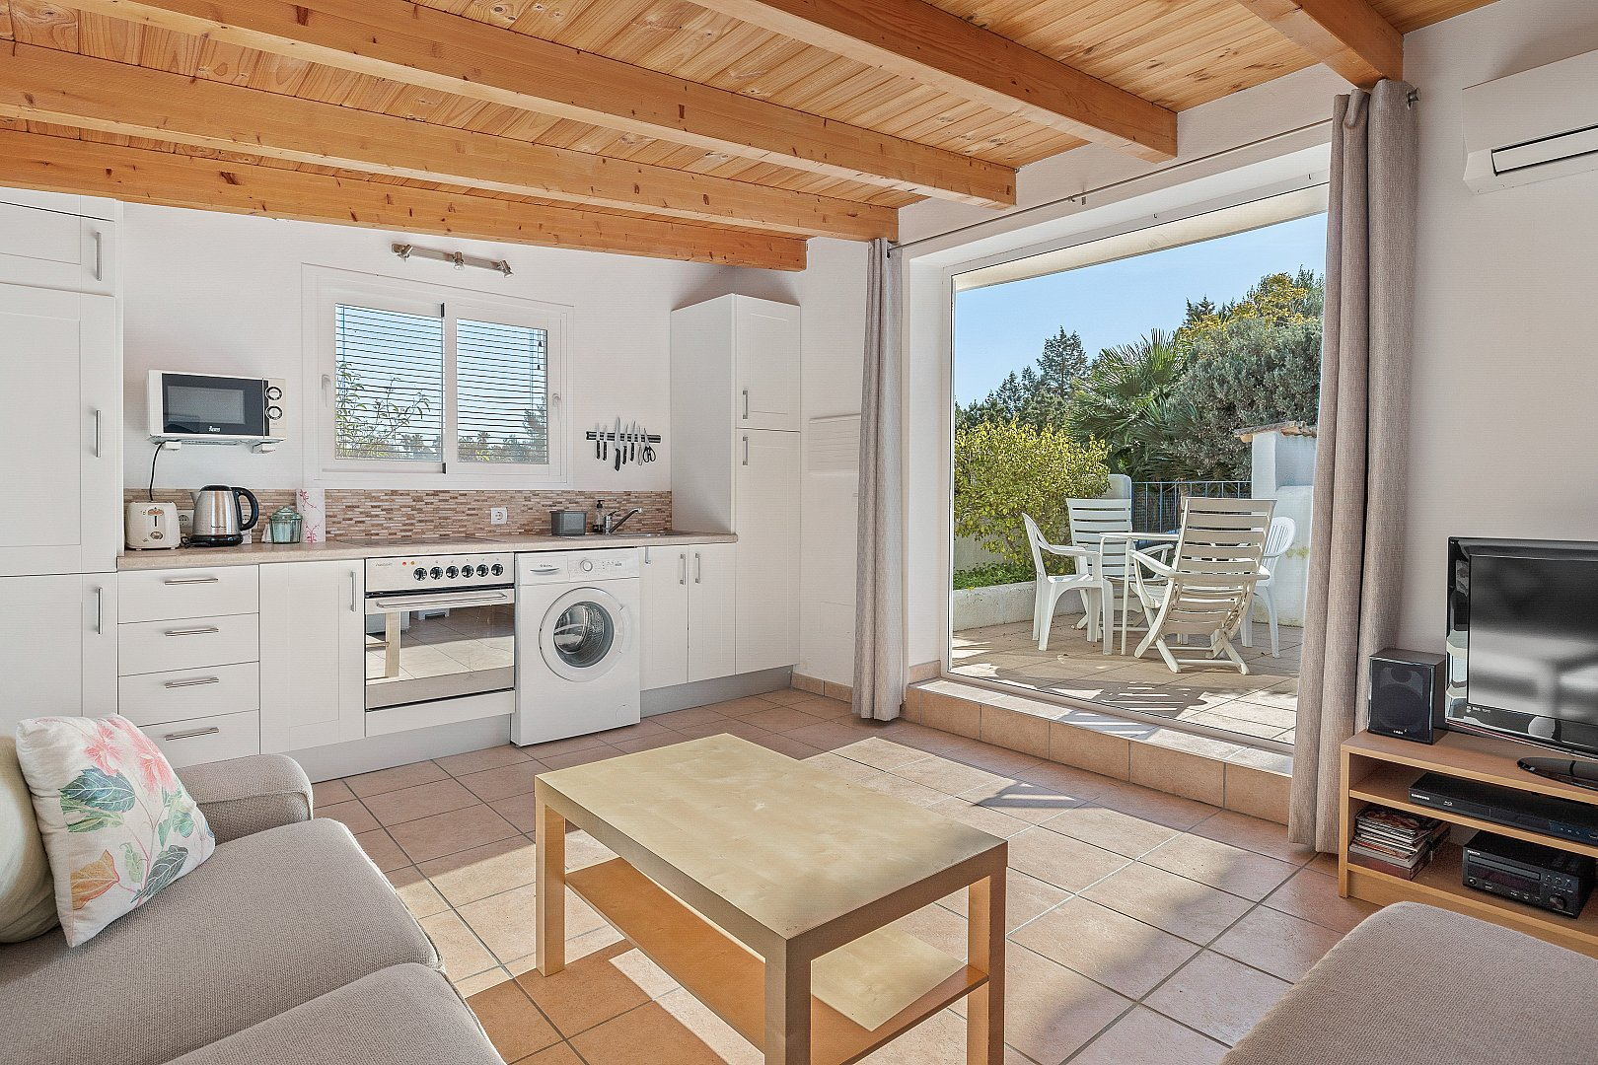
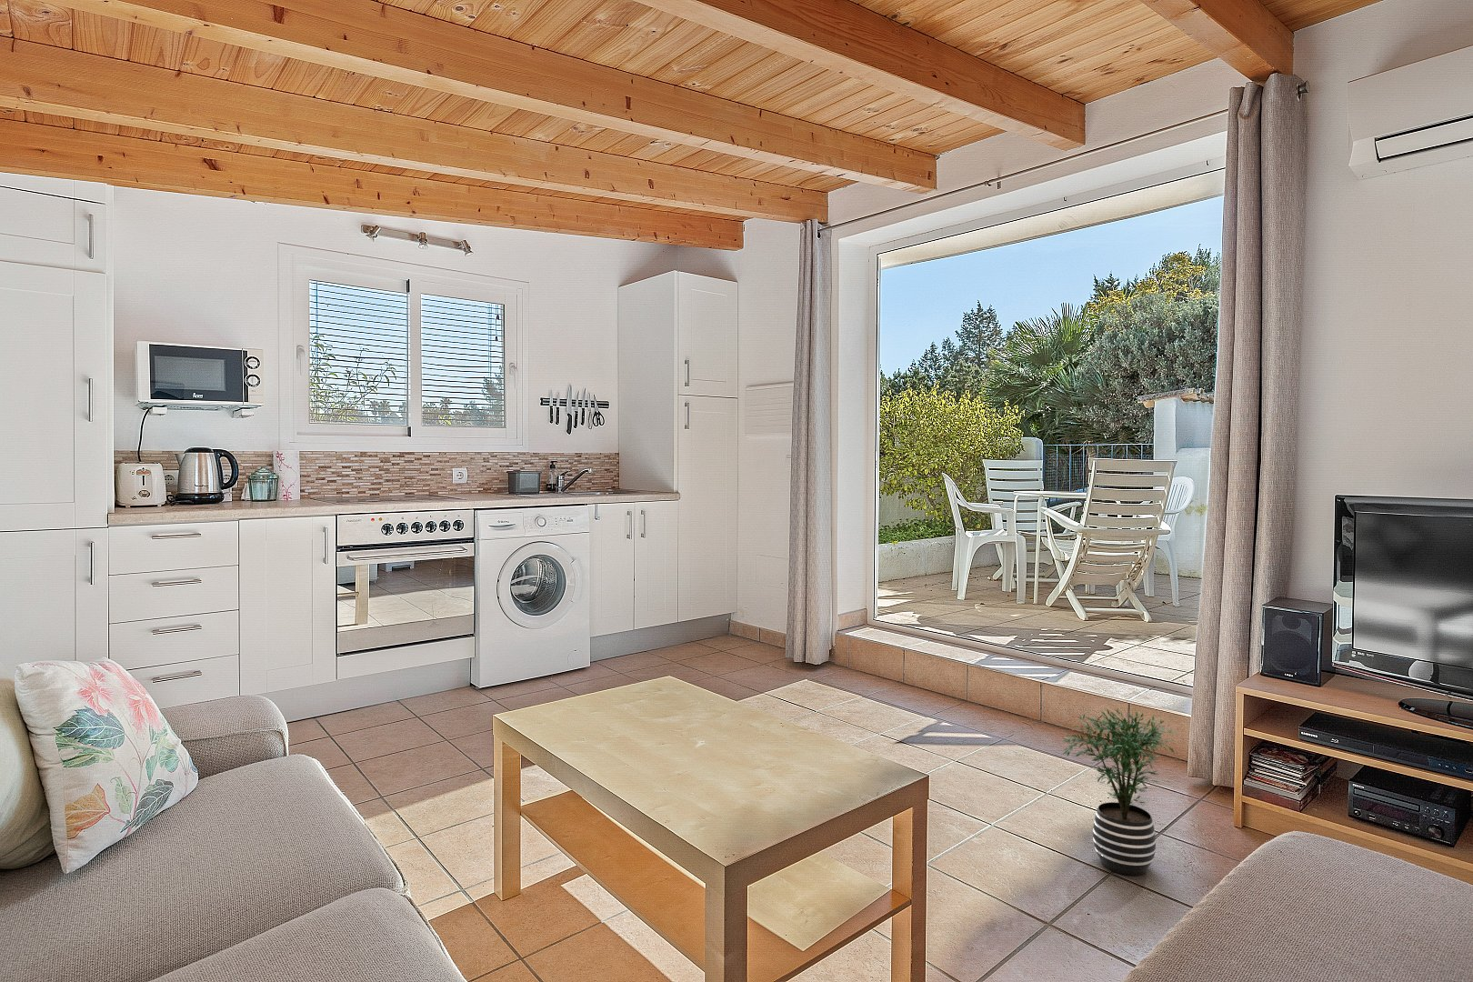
+ potted plant [1062,707,1179,877]
